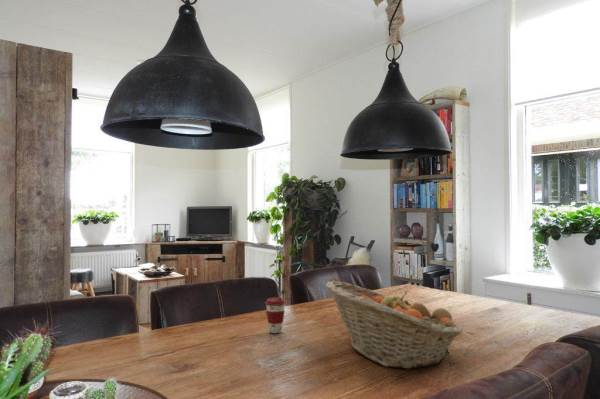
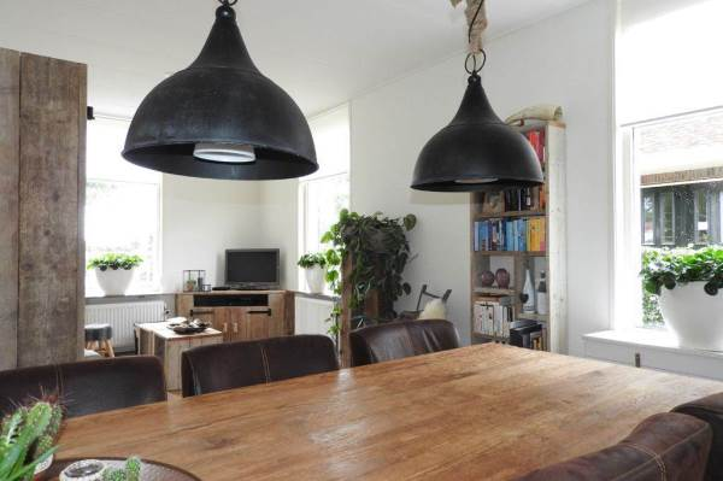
- coffee cup [264,296,286,334]
- fruit basket [325,280,464,370]
